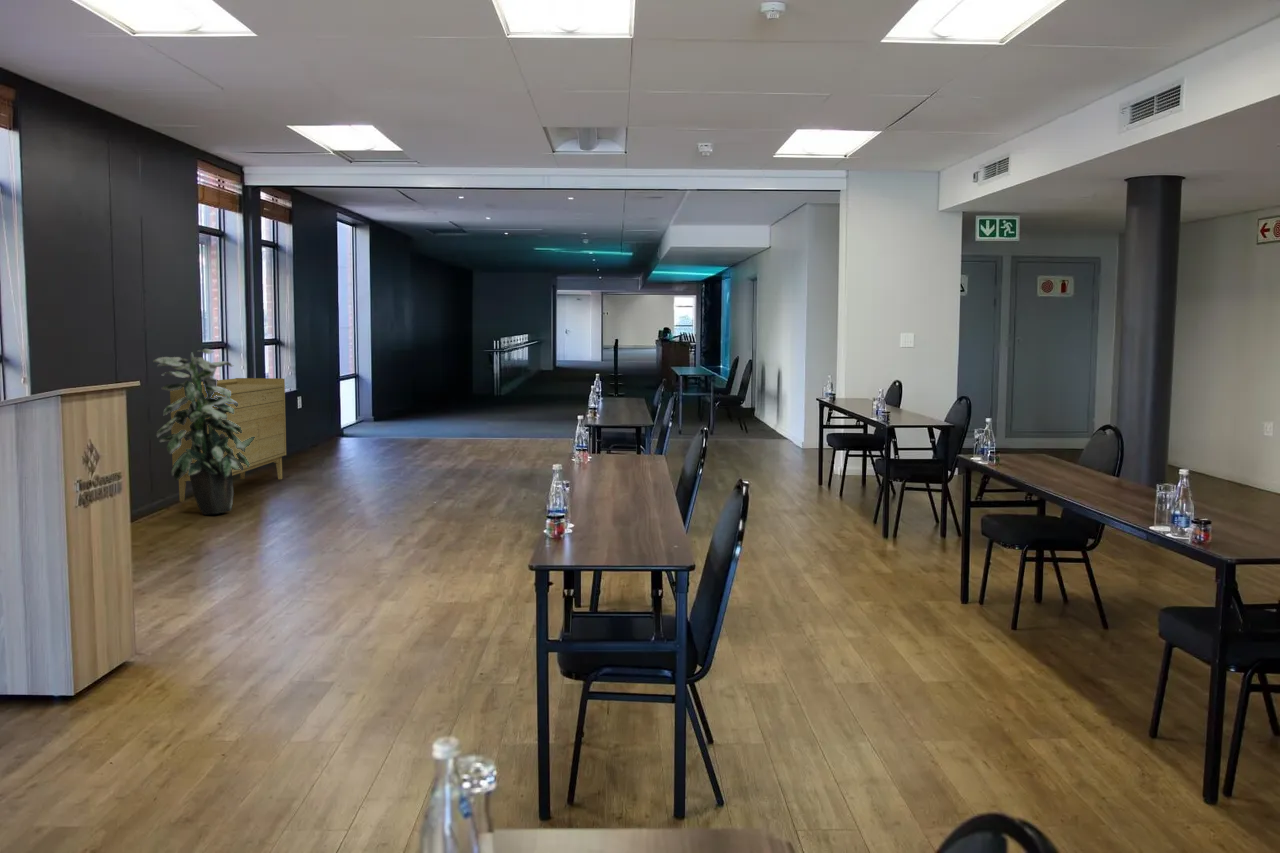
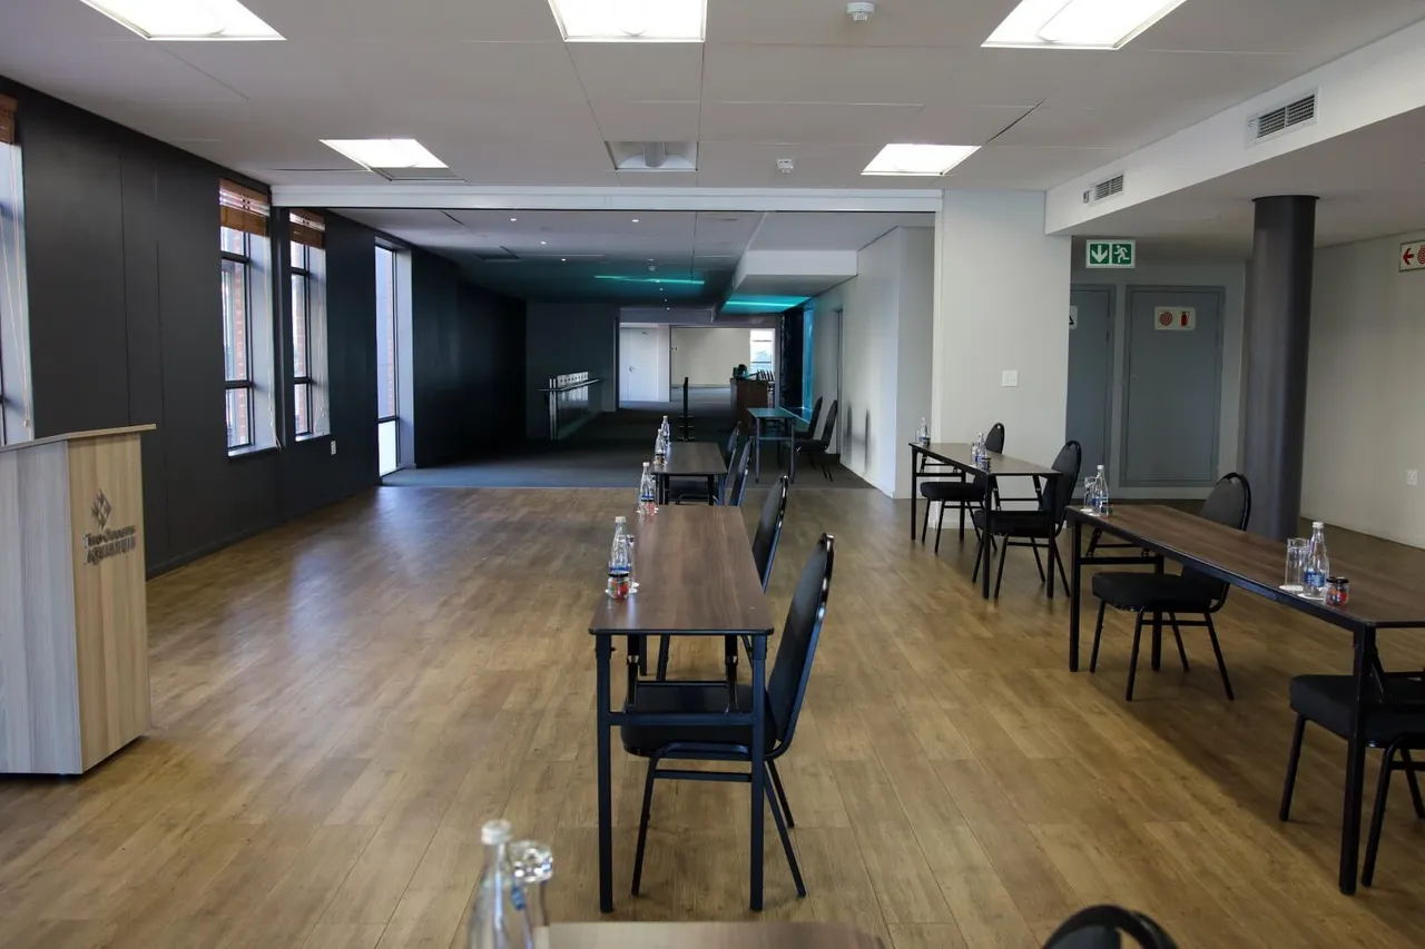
- indoor plant [152,348,255,516]
- sideboard [169,377,287,503]
